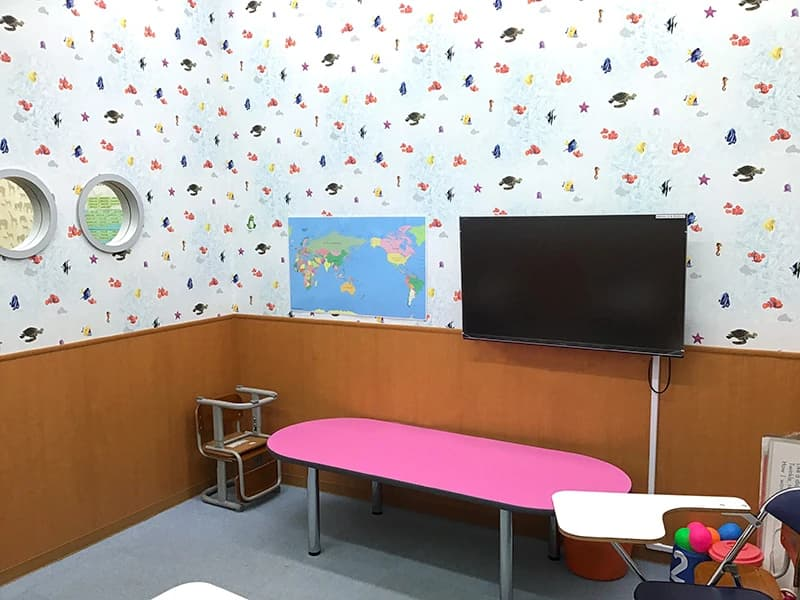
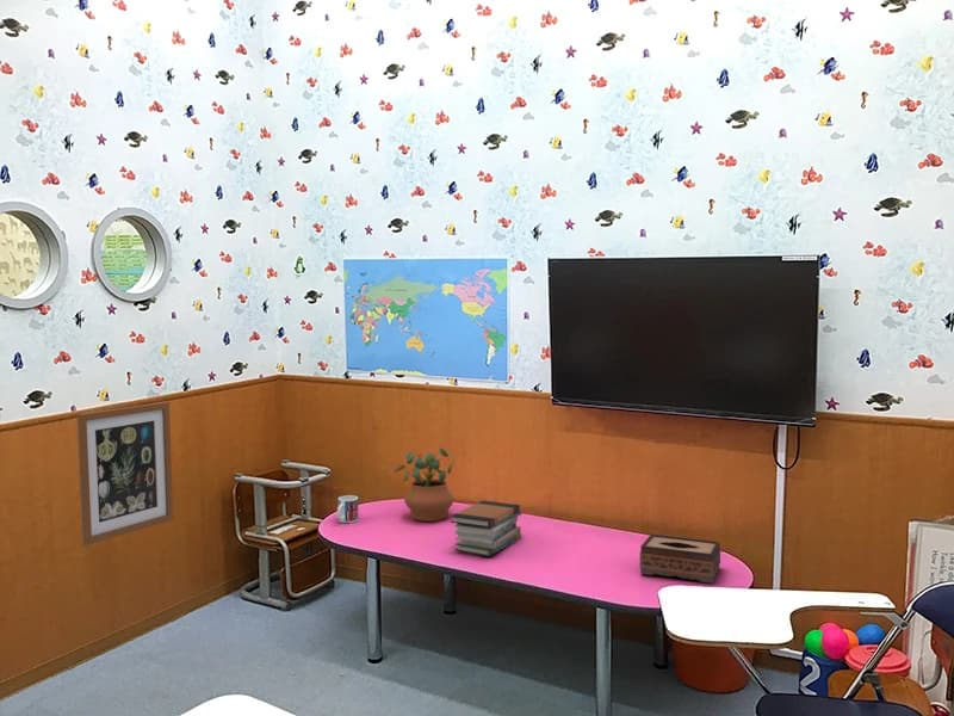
+ mug [336,494,359,524]
+ tissue box [639,533,721,585]
+ potted plant [394,446,456,523]
+ wall art [76,401,174,547]
+ book stack [450,499,522,557]
